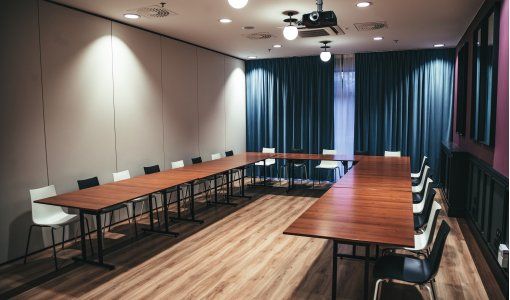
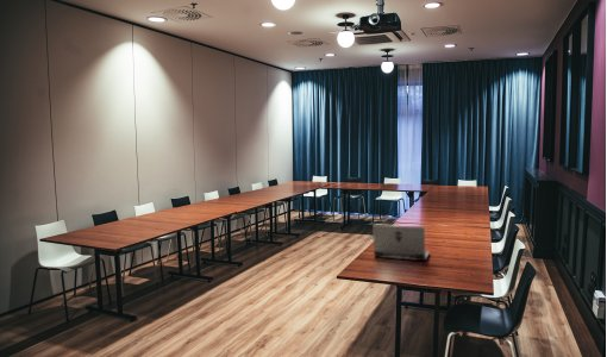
+ laptop [371,223,431,262]
